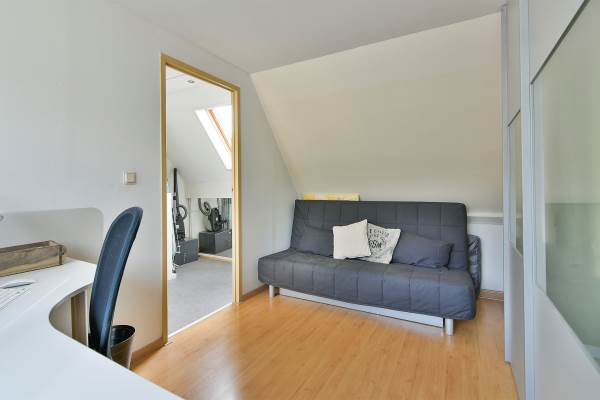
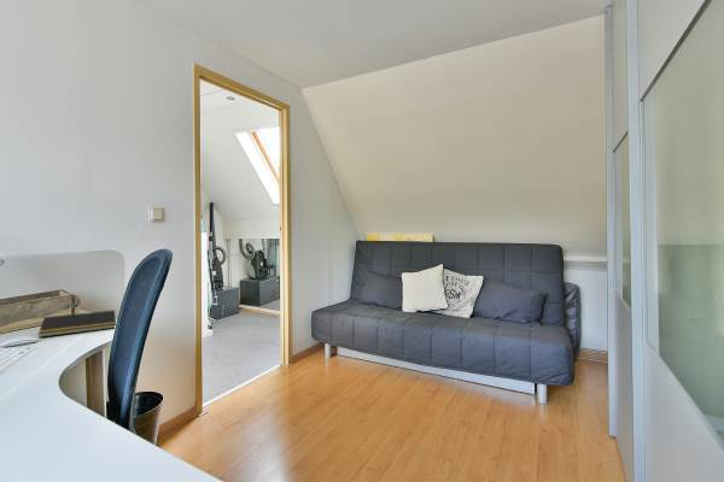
+ notepad [37,310,117,339]
